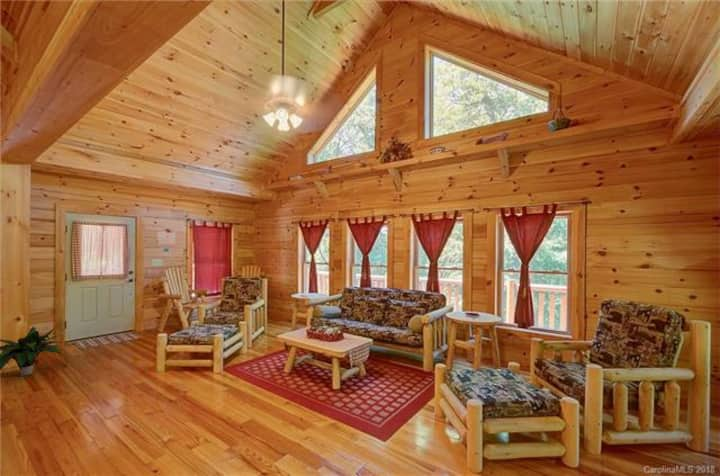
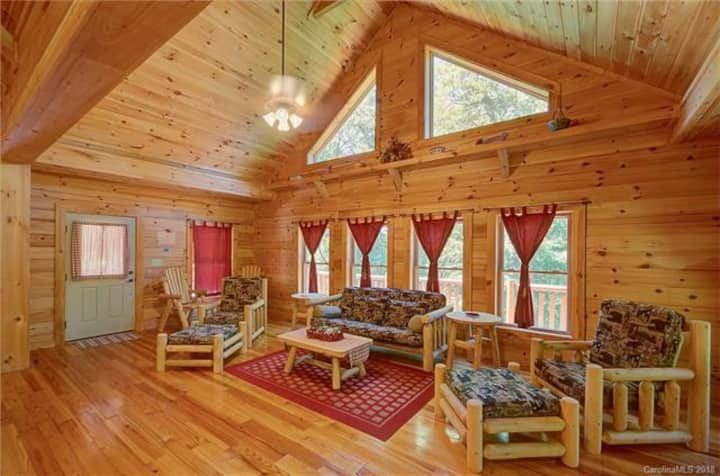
- potted plant [0,325,65,377]
